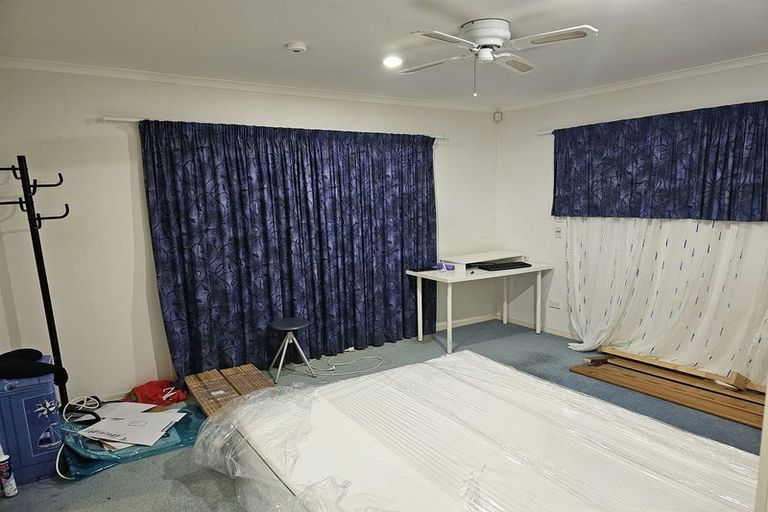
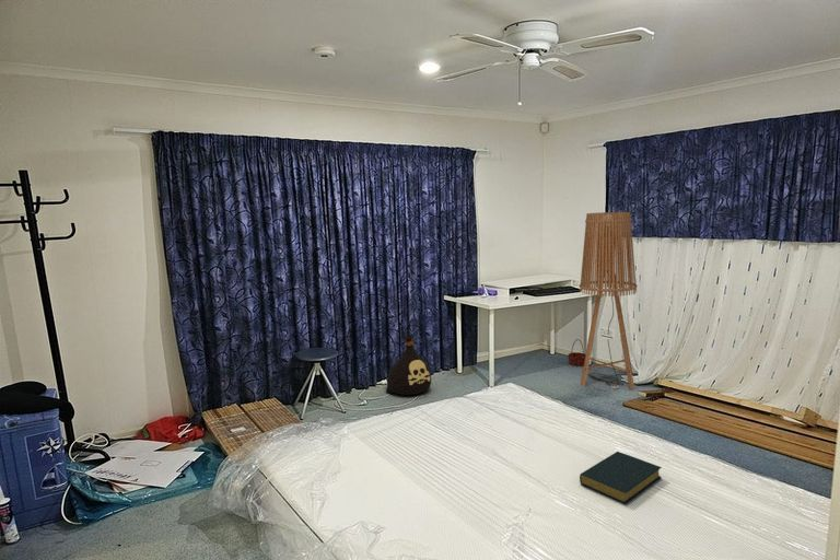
+ floor lamp [578,211,638,390]
+ hardback book [579,451,663,504]
+ bag [385,334,432,396]
+ basket [567,338,586,366]
